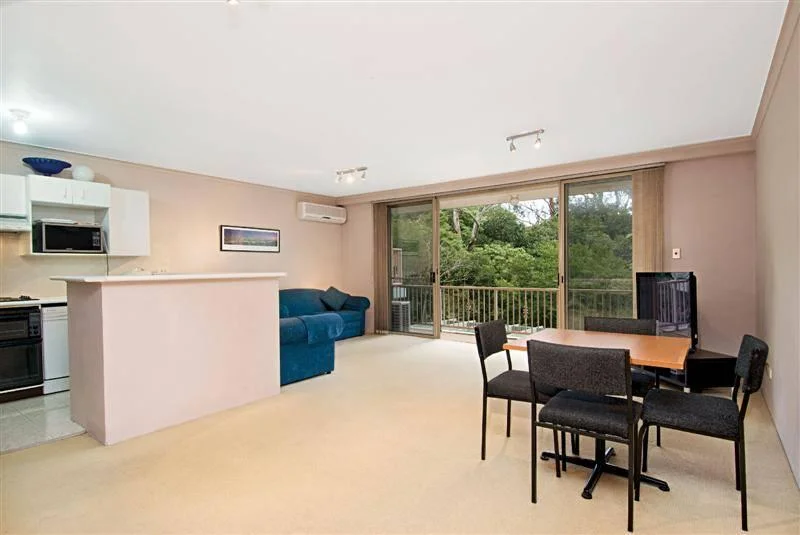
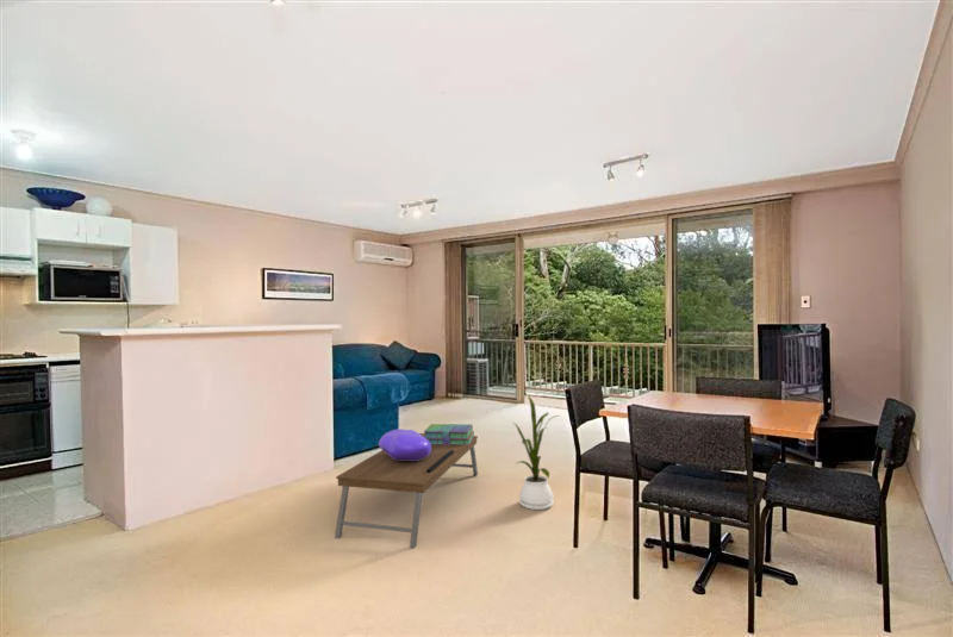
+ stack of books [423,423,475,445]
+ house plant [512,394,560,511]
+ coffee table [334,432,479,549]
+ decorative bowl [378,427,431,461]
